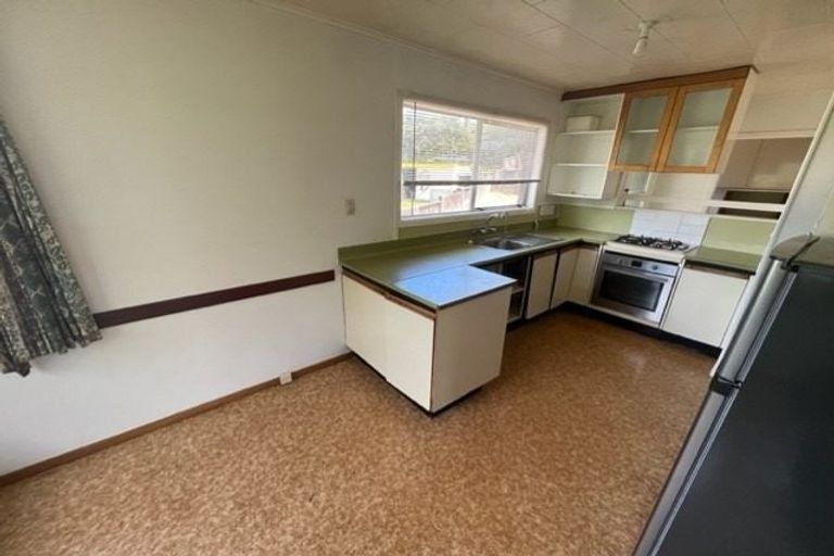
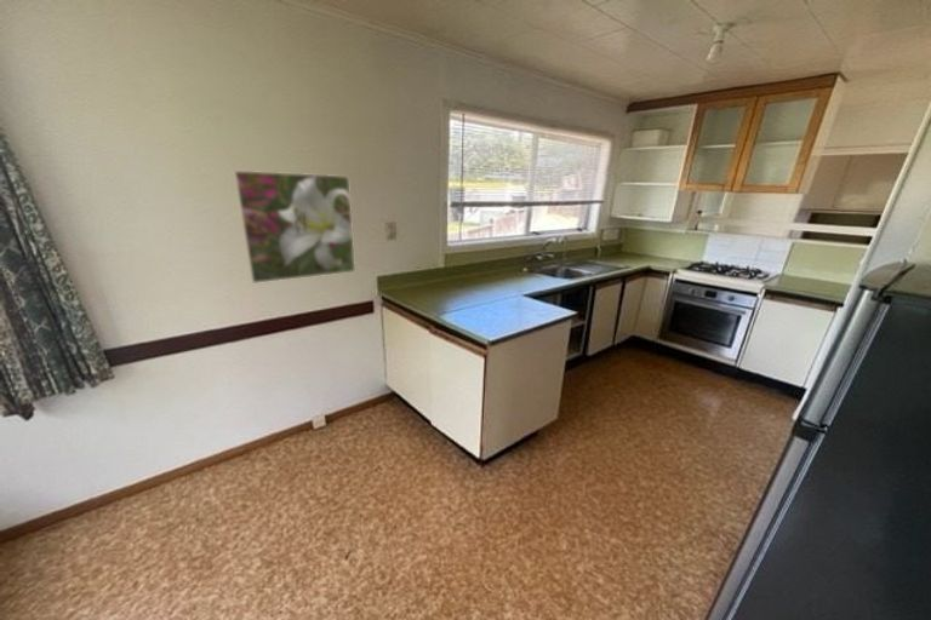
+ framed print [233,170,356,285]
